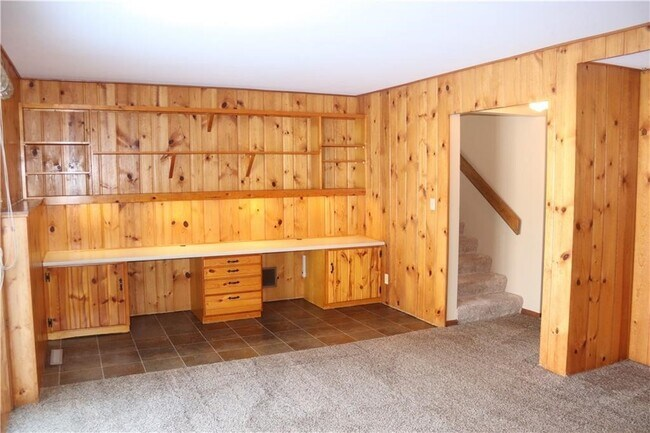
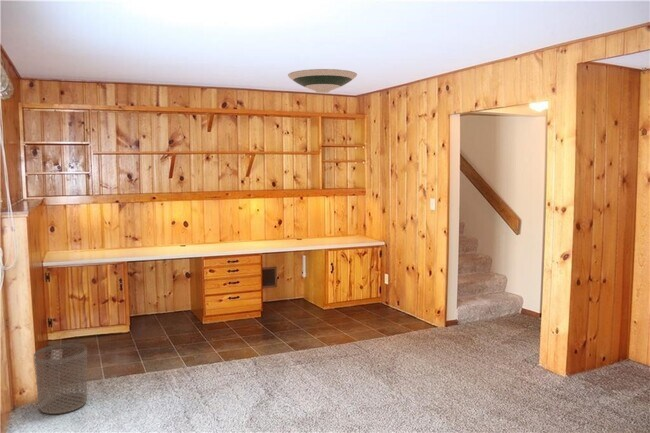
+ waste bin [32,343,88,415]
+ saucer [287,68,358,94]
